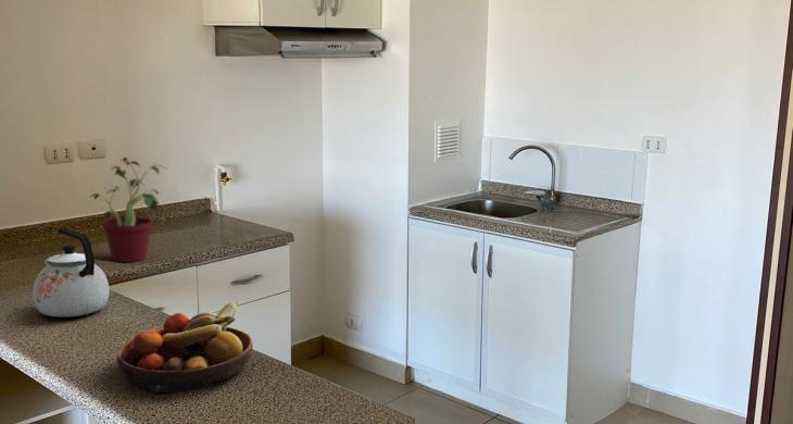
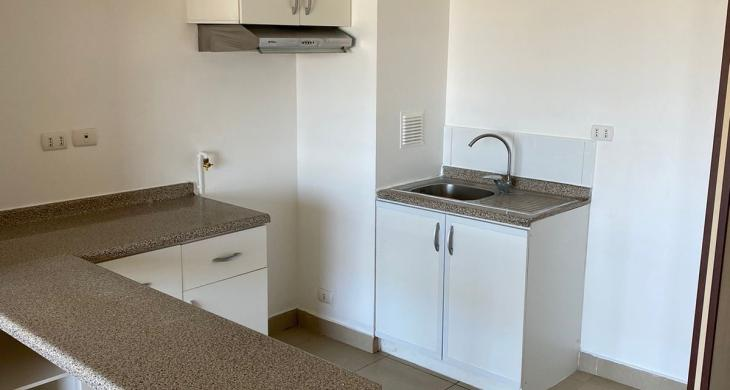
- fruit bowl [116,301,254,394]
- kettle [32,227,110,319]
- potted plant [89,155,168,263]
